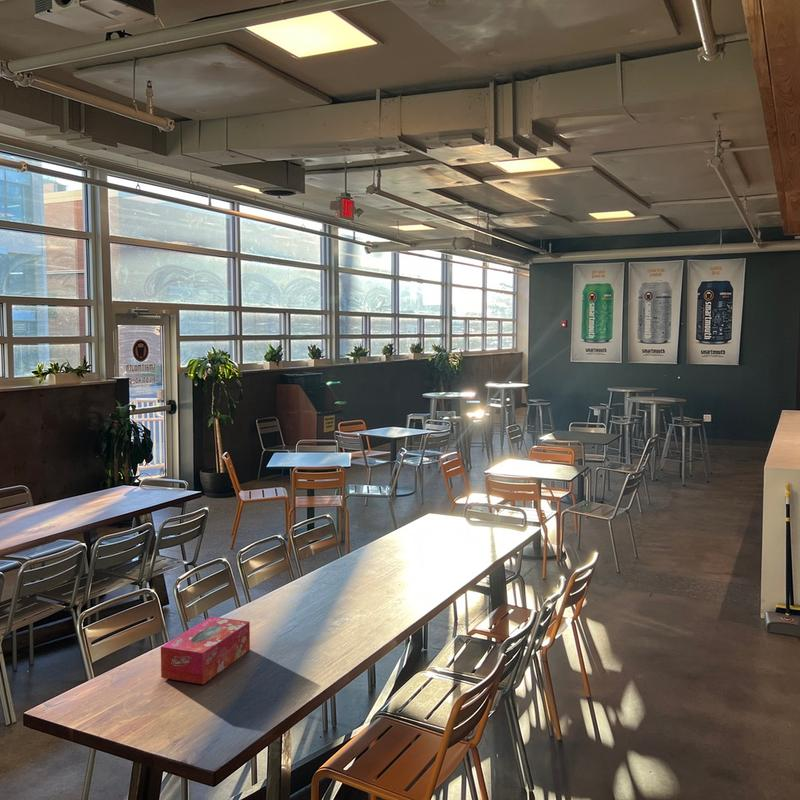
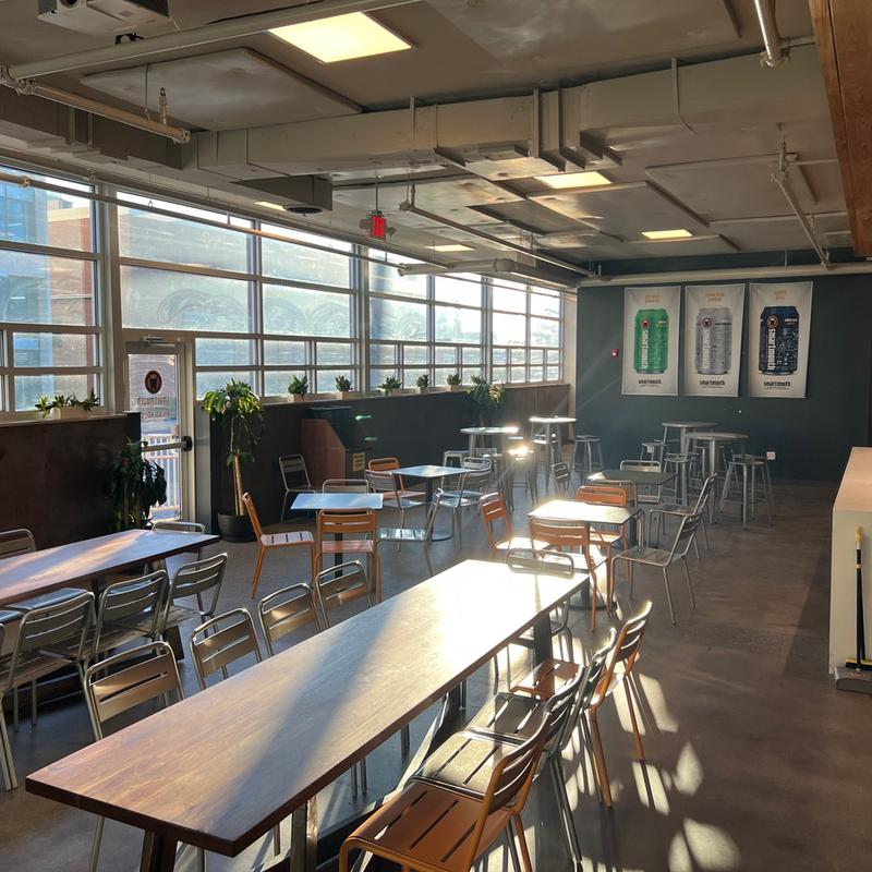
- tissue box [160,616,251,685]
